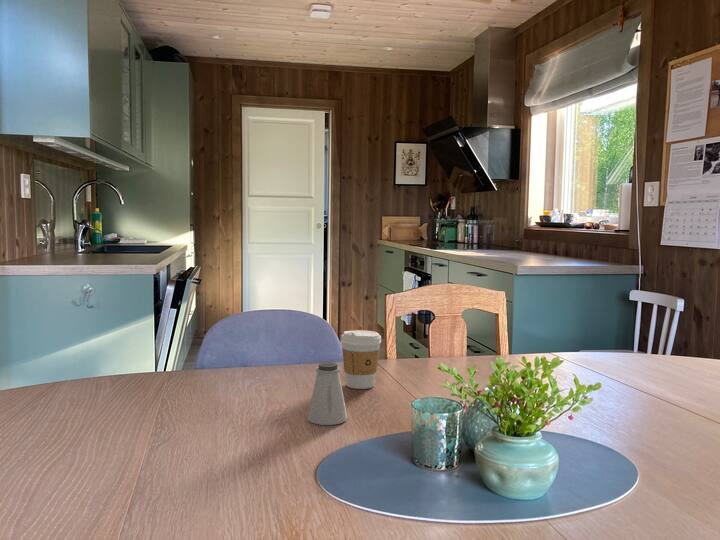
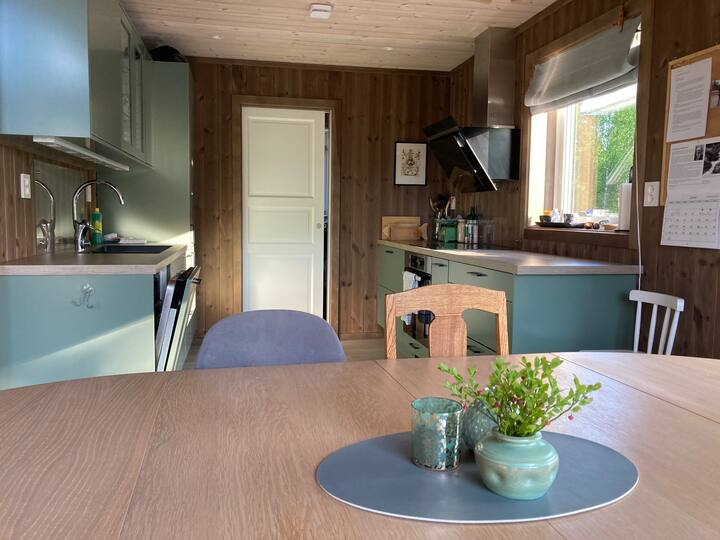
- coffee cup [340,329,382,390]
- saltshaker [307,361,348,426]
